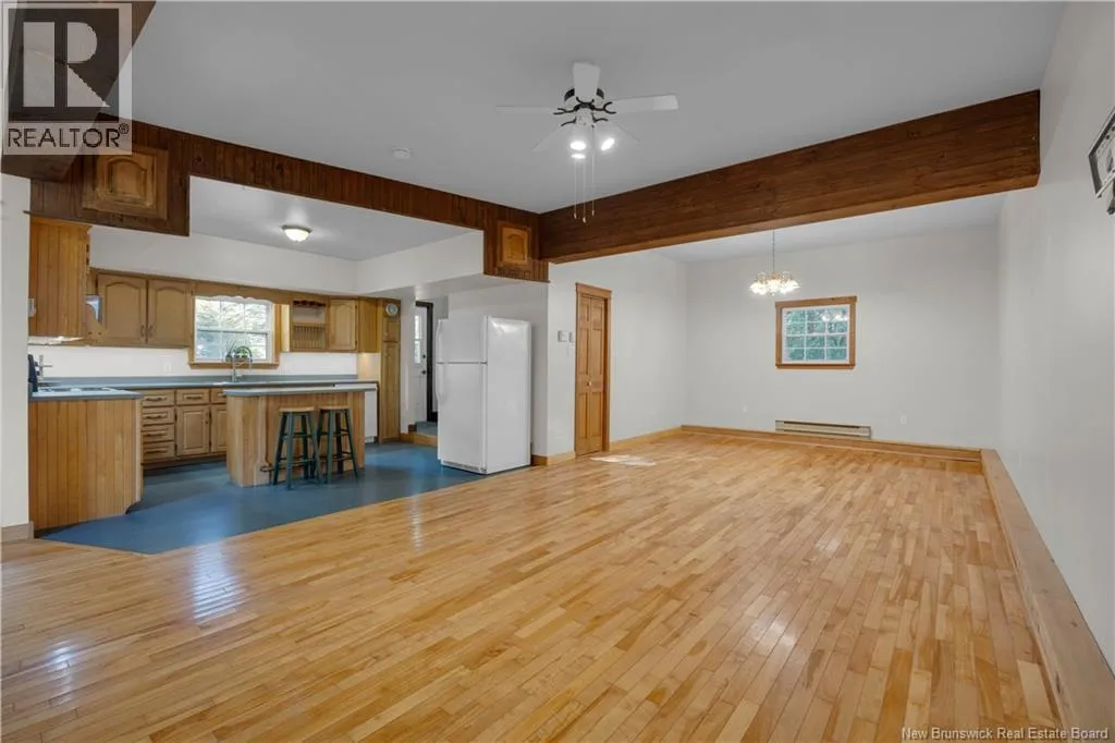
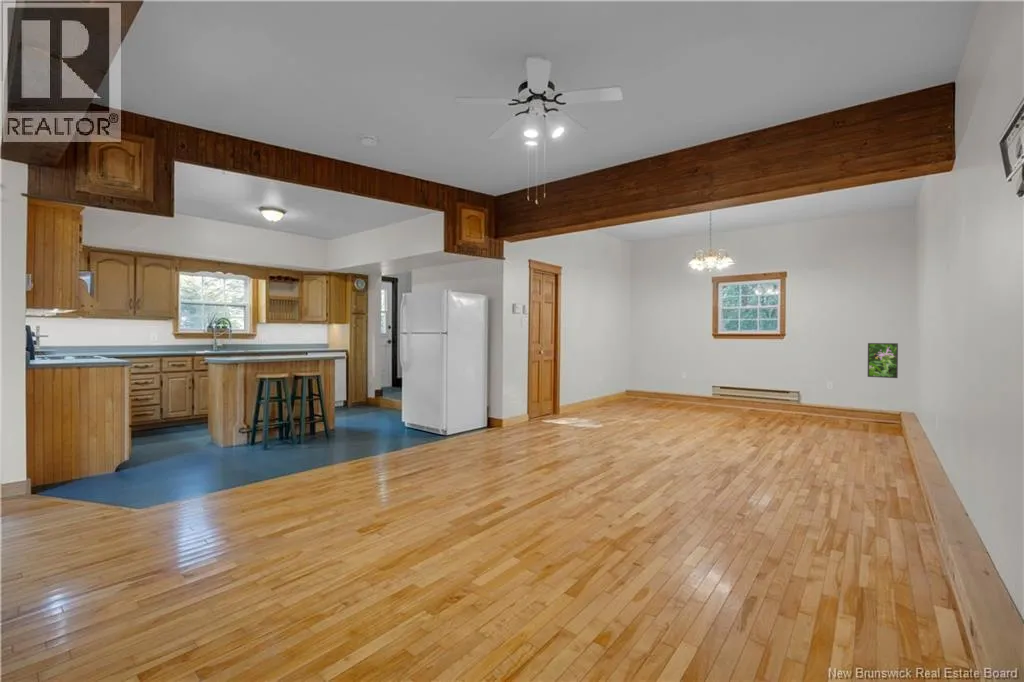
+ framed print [867,342,899,379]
